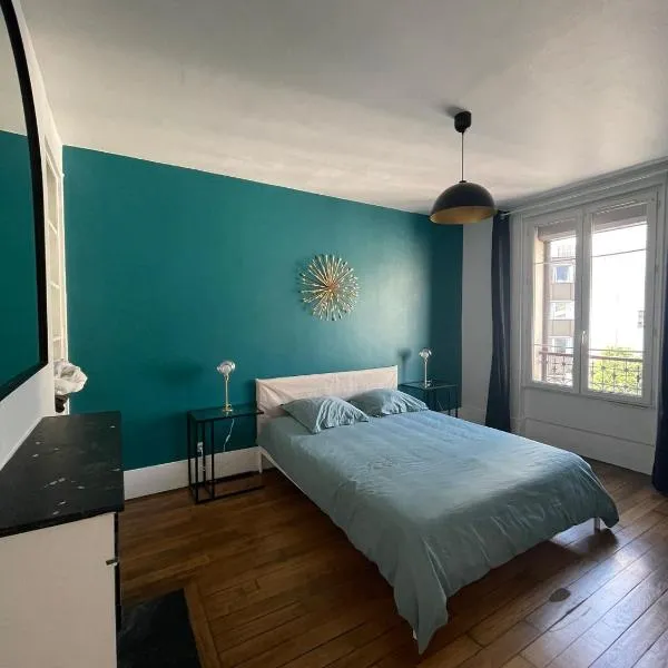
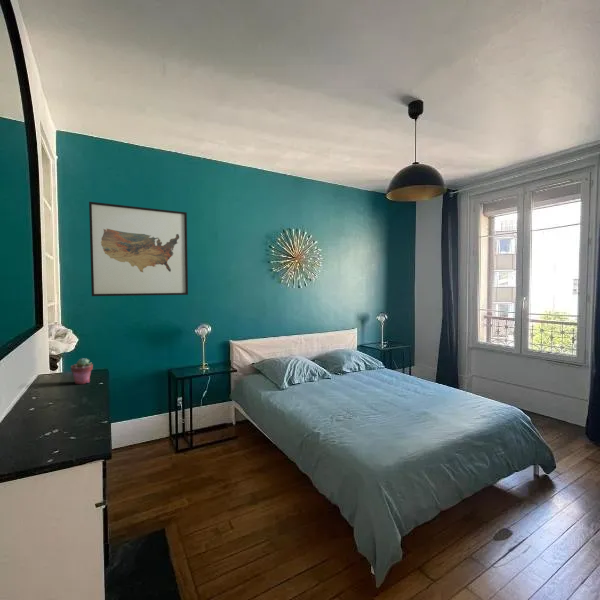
+ wall art [88,201,189,297]
+ potted succulent [70,357,94,385]
